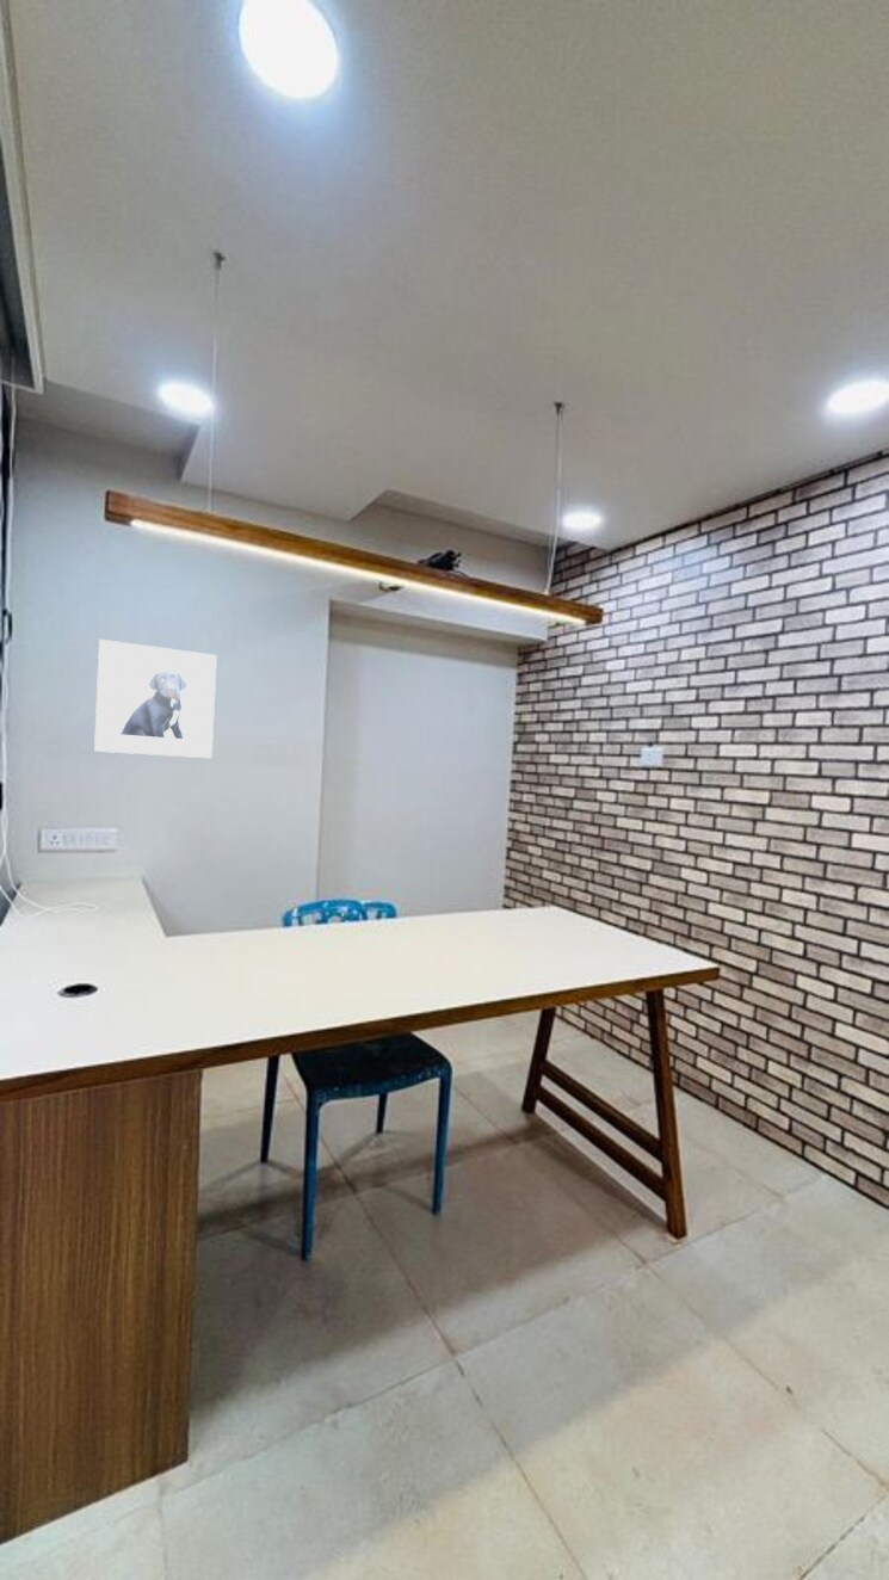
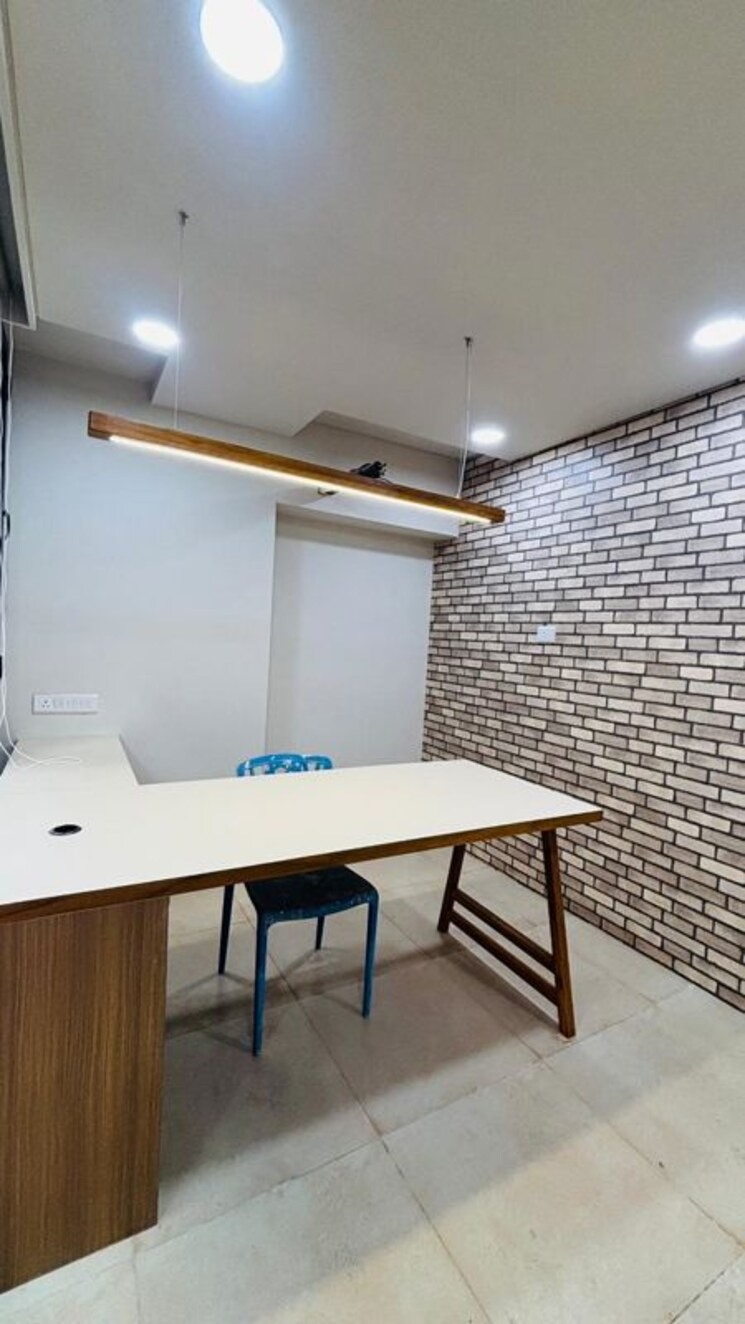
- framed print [93,638,218,759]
